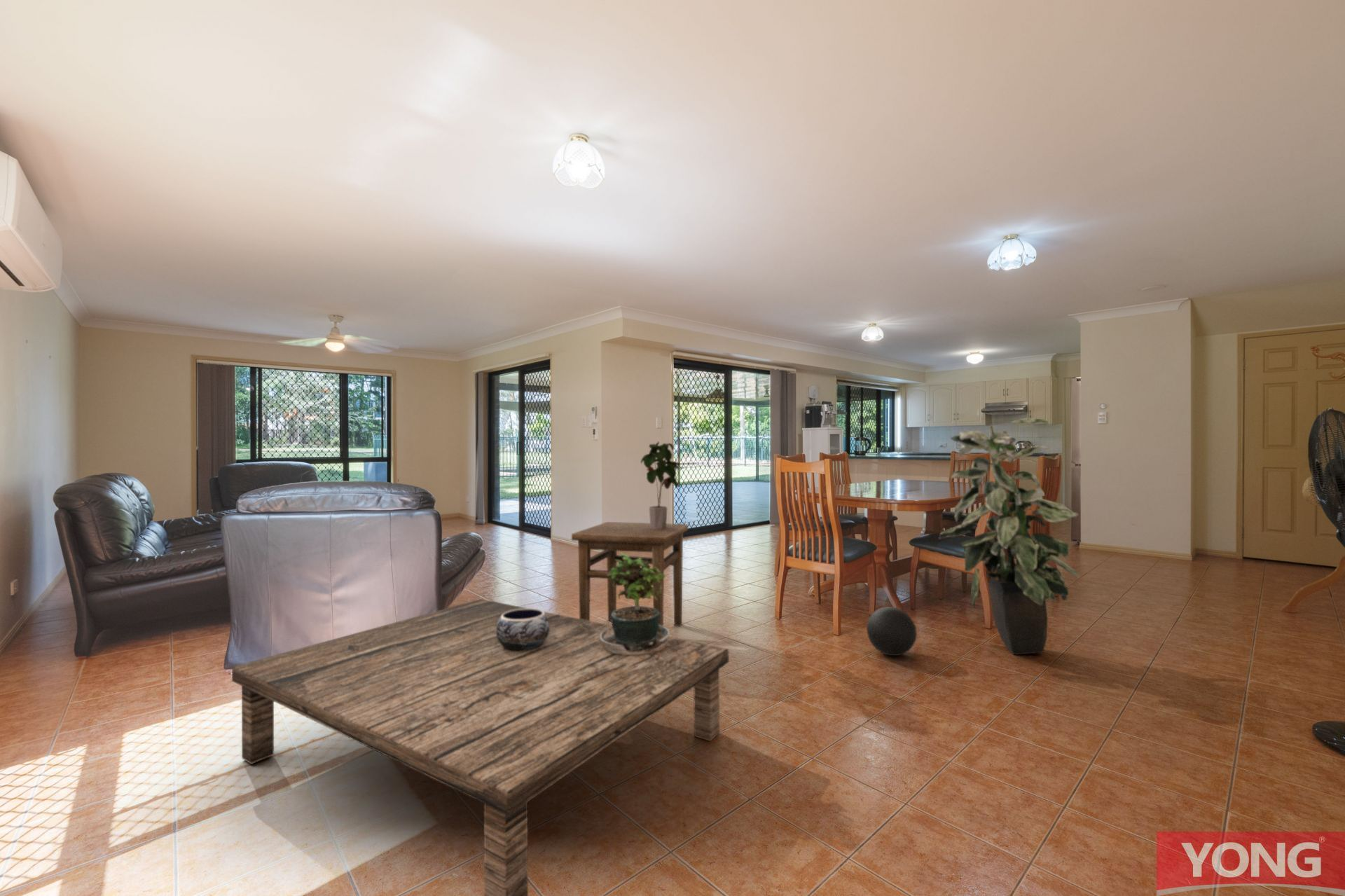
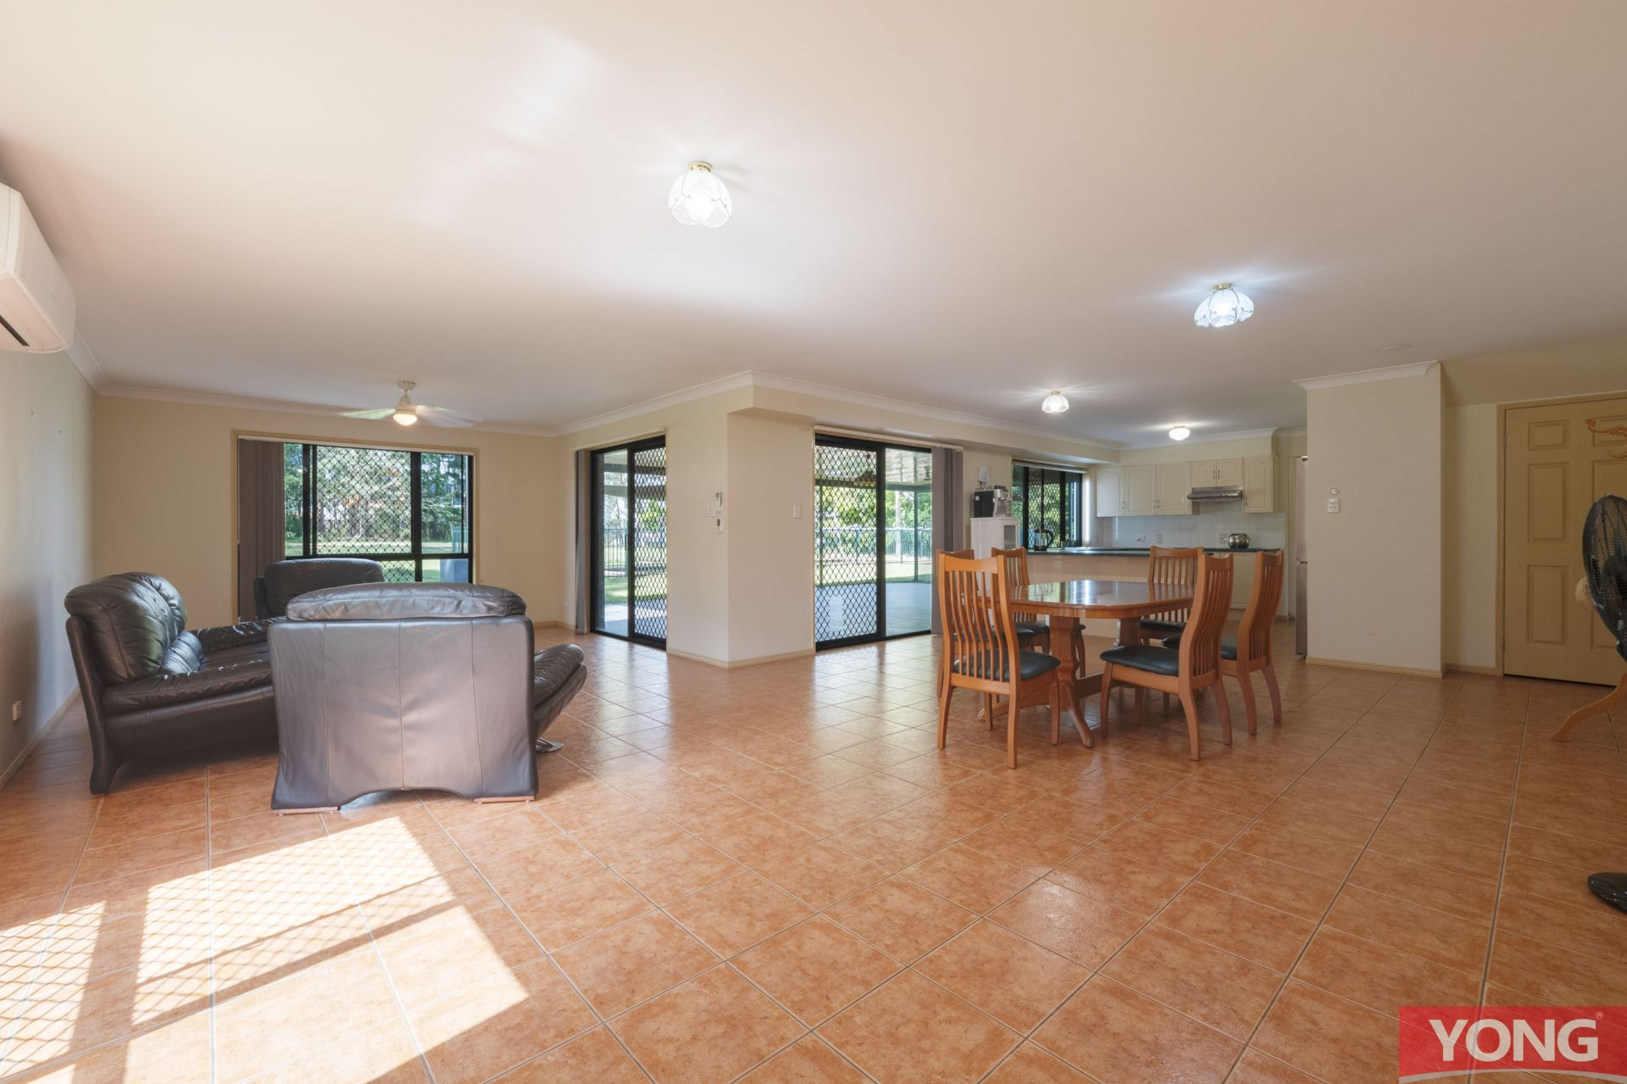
- side table [571,521,689,633]
- ball [866,606,918,656]
- coffee table [231,598,729,896]
- decorative bowl [496,607,549,652]
- indoor plant [938,418,1080,656]
- potted plant [640,441,681,529]
- potted plant [599,552,676,656]
